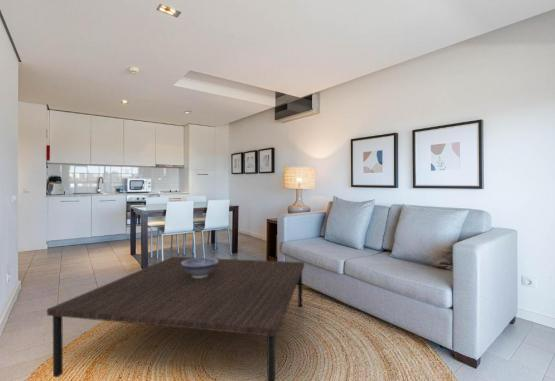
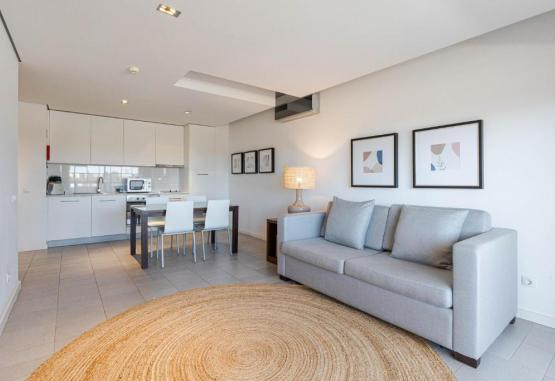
- decorative bowl [181,257,219,278]
- coffee table [46,256,305,381]
